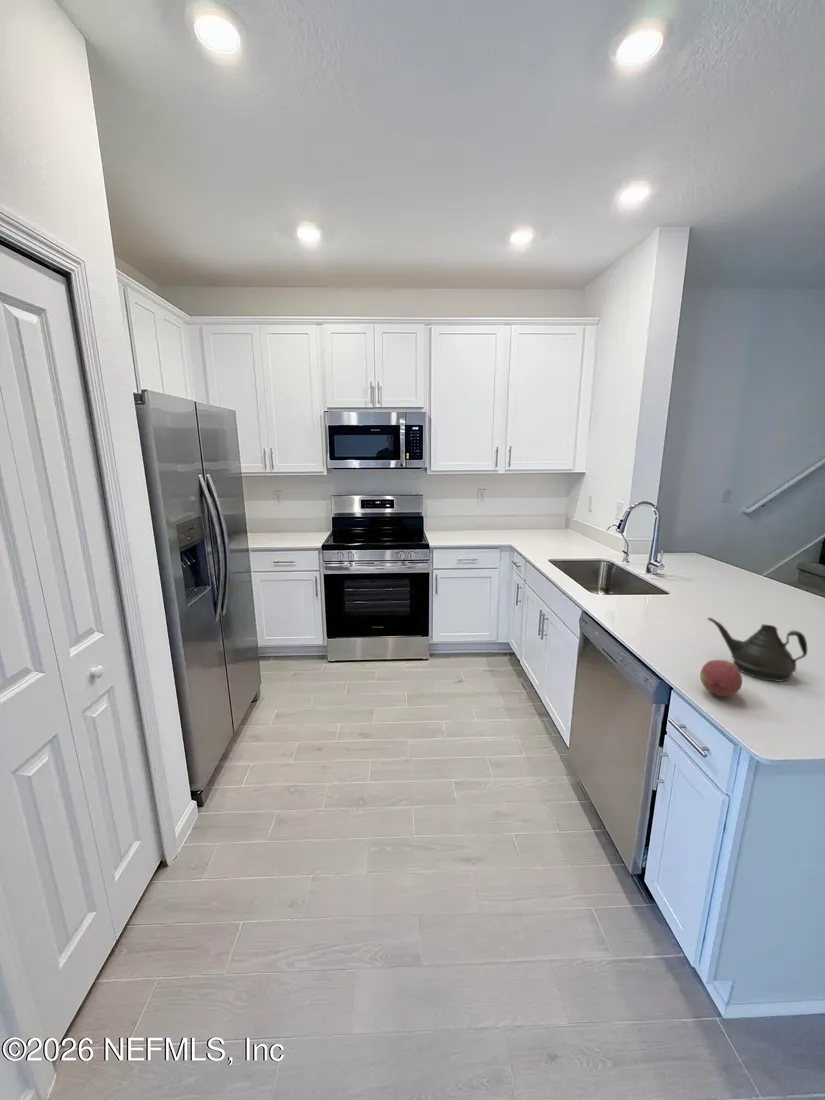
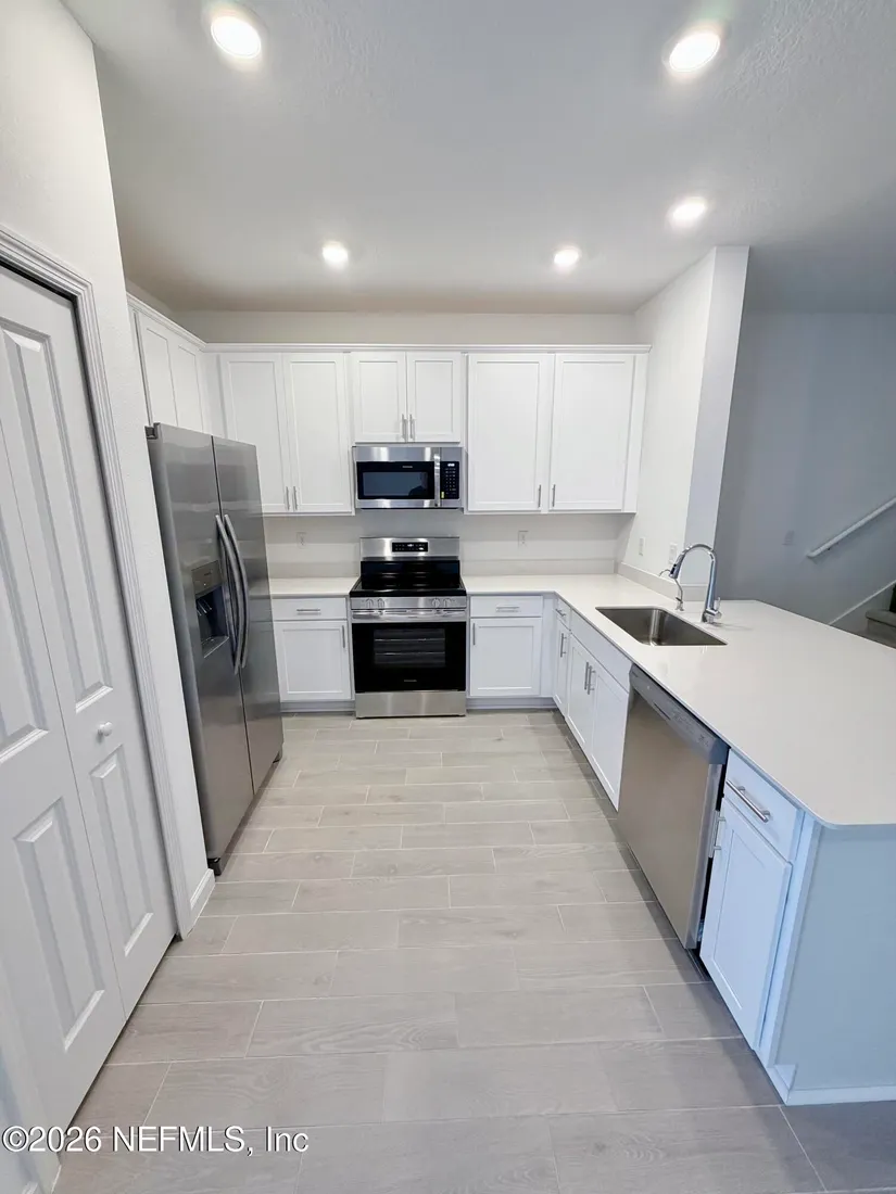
- fruit [699,659,743,698]
- teapot [706,617,808,683]
